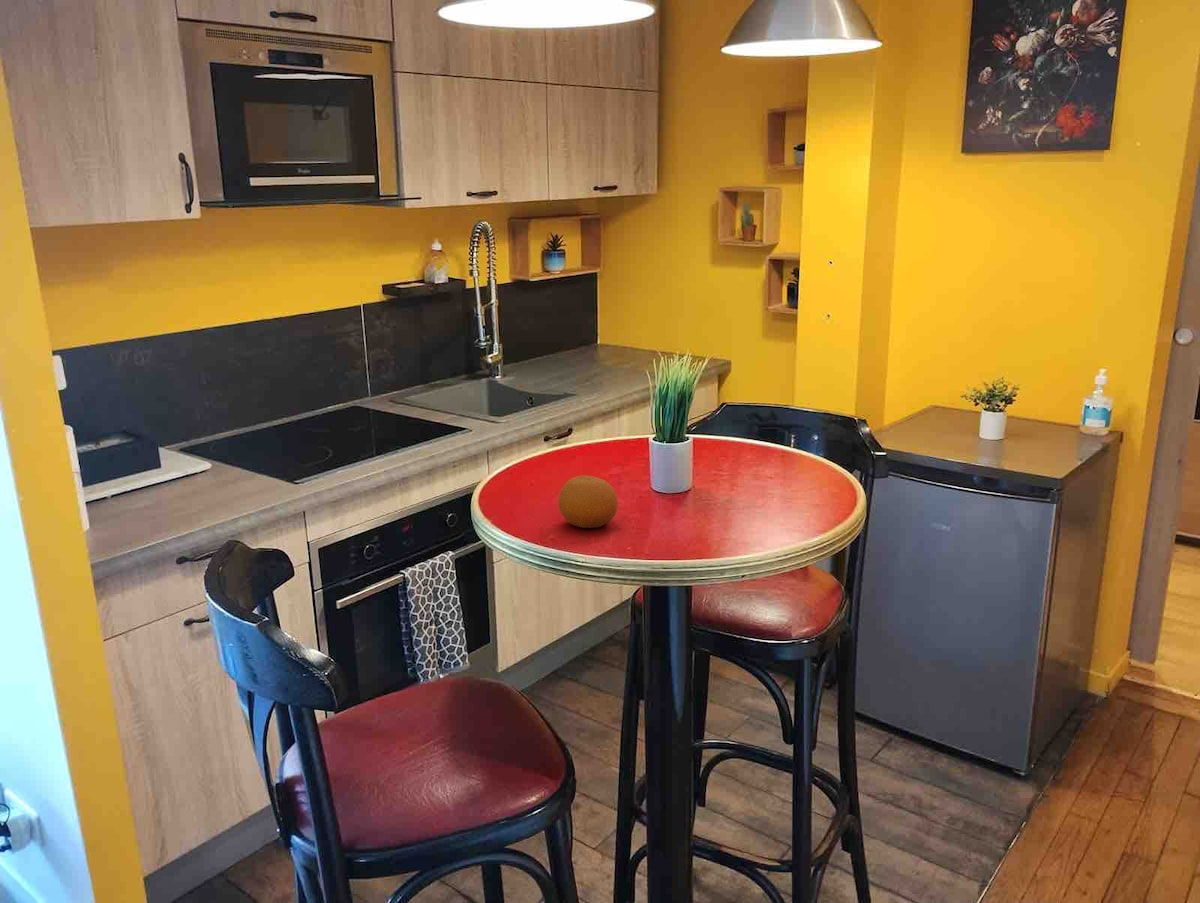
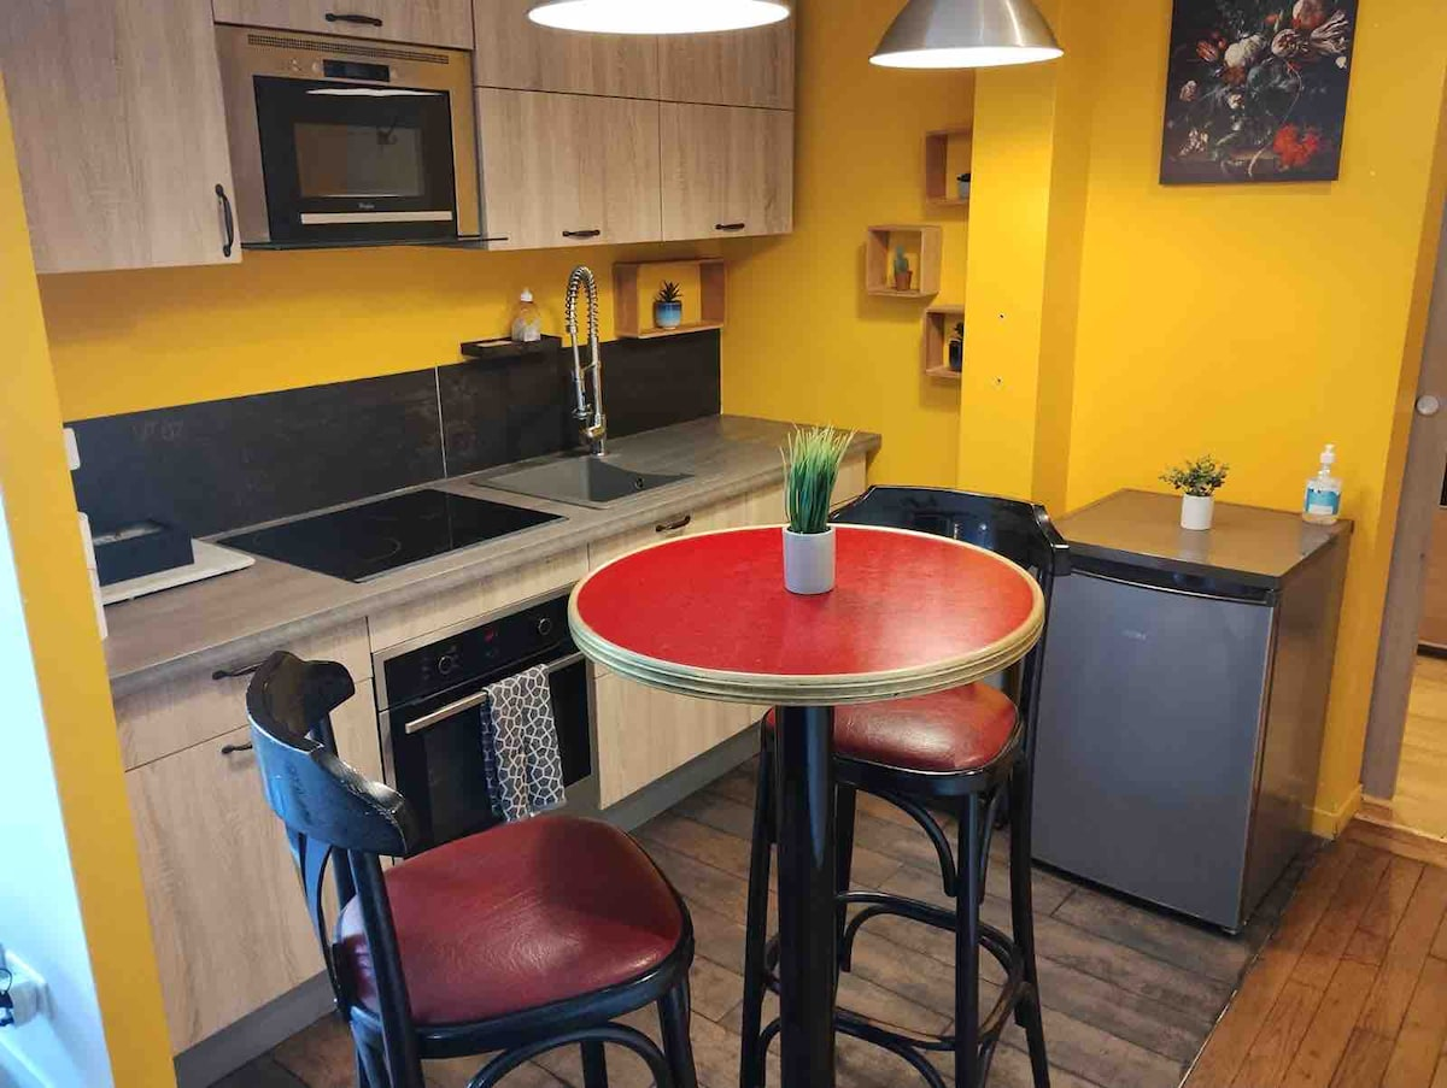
- fruit [557,475,619,529]
